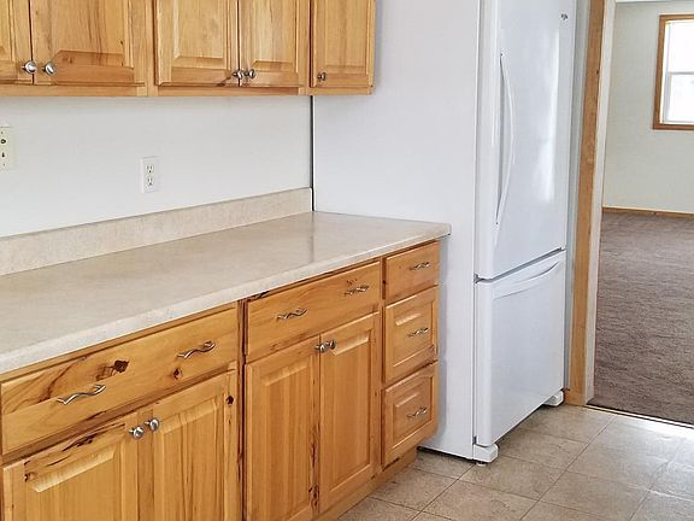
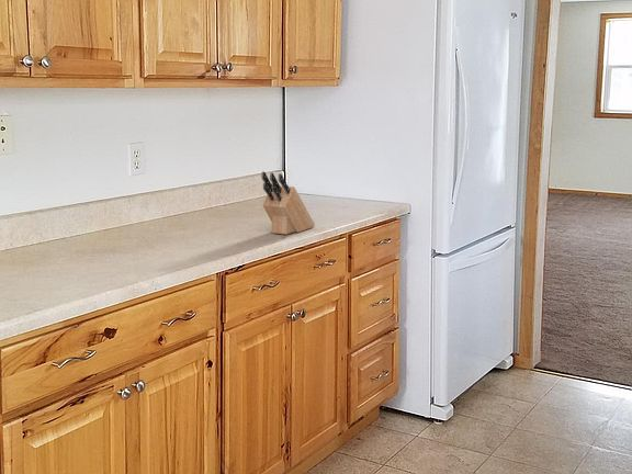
+ knife block [260,170,316,236]
